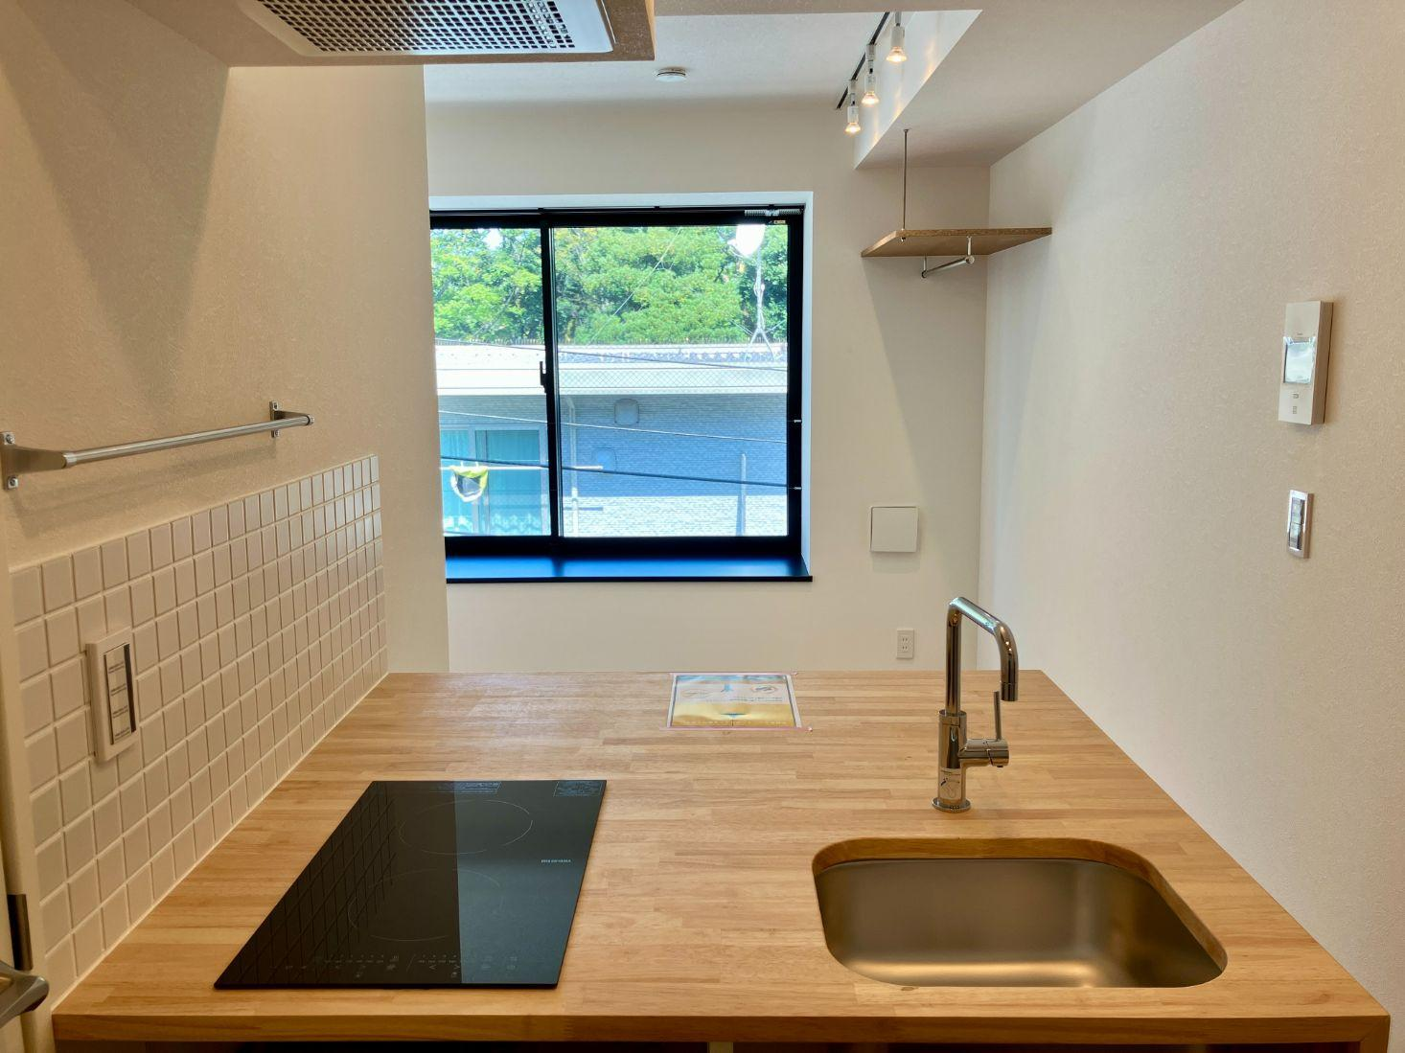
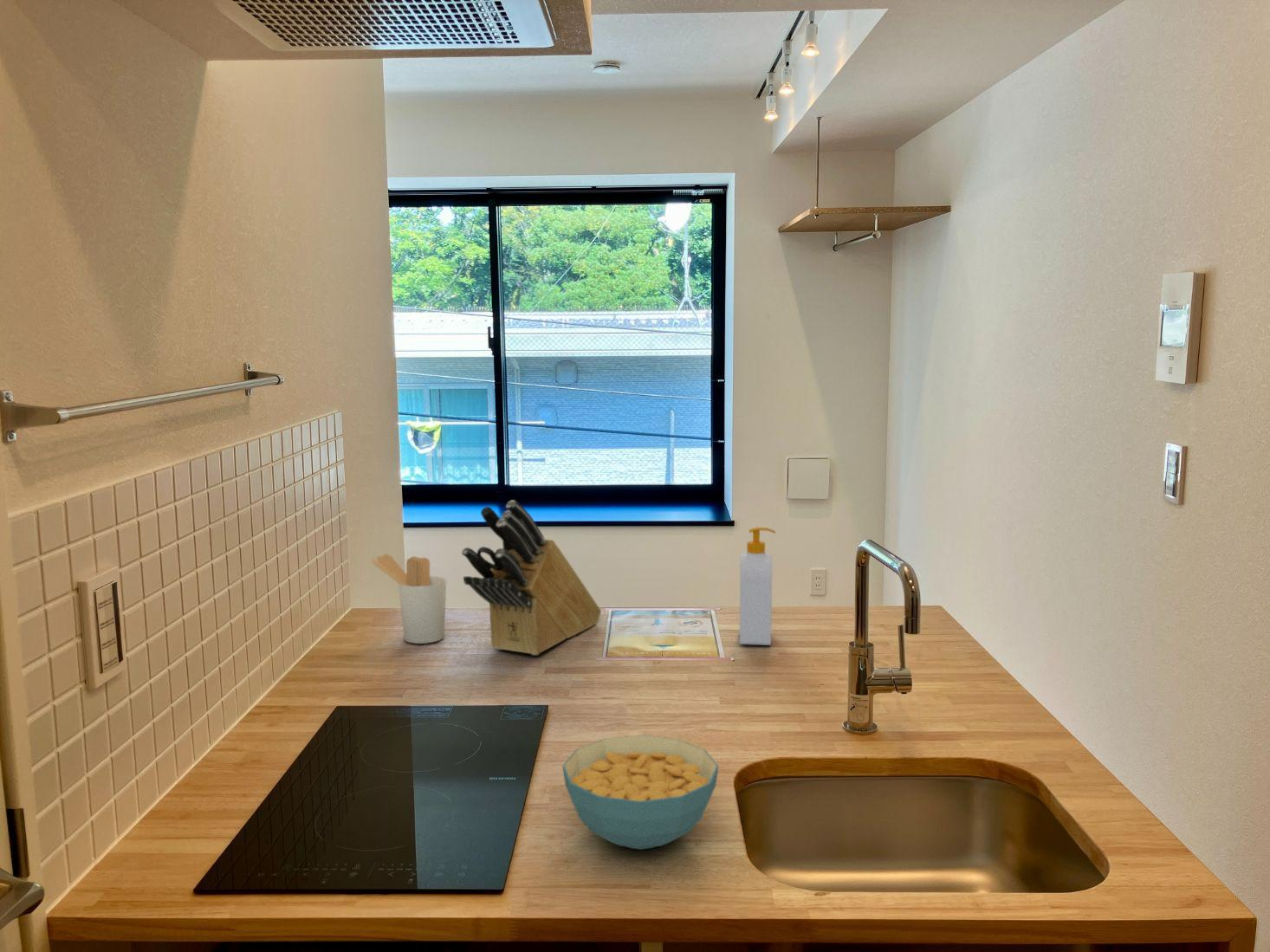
+ cereal bowl [561,735,720,851]
+ knife block [461,499,602,656]
+ soap bottle [739,527,776,646]
+ utensil holder [371,554,447,644]
